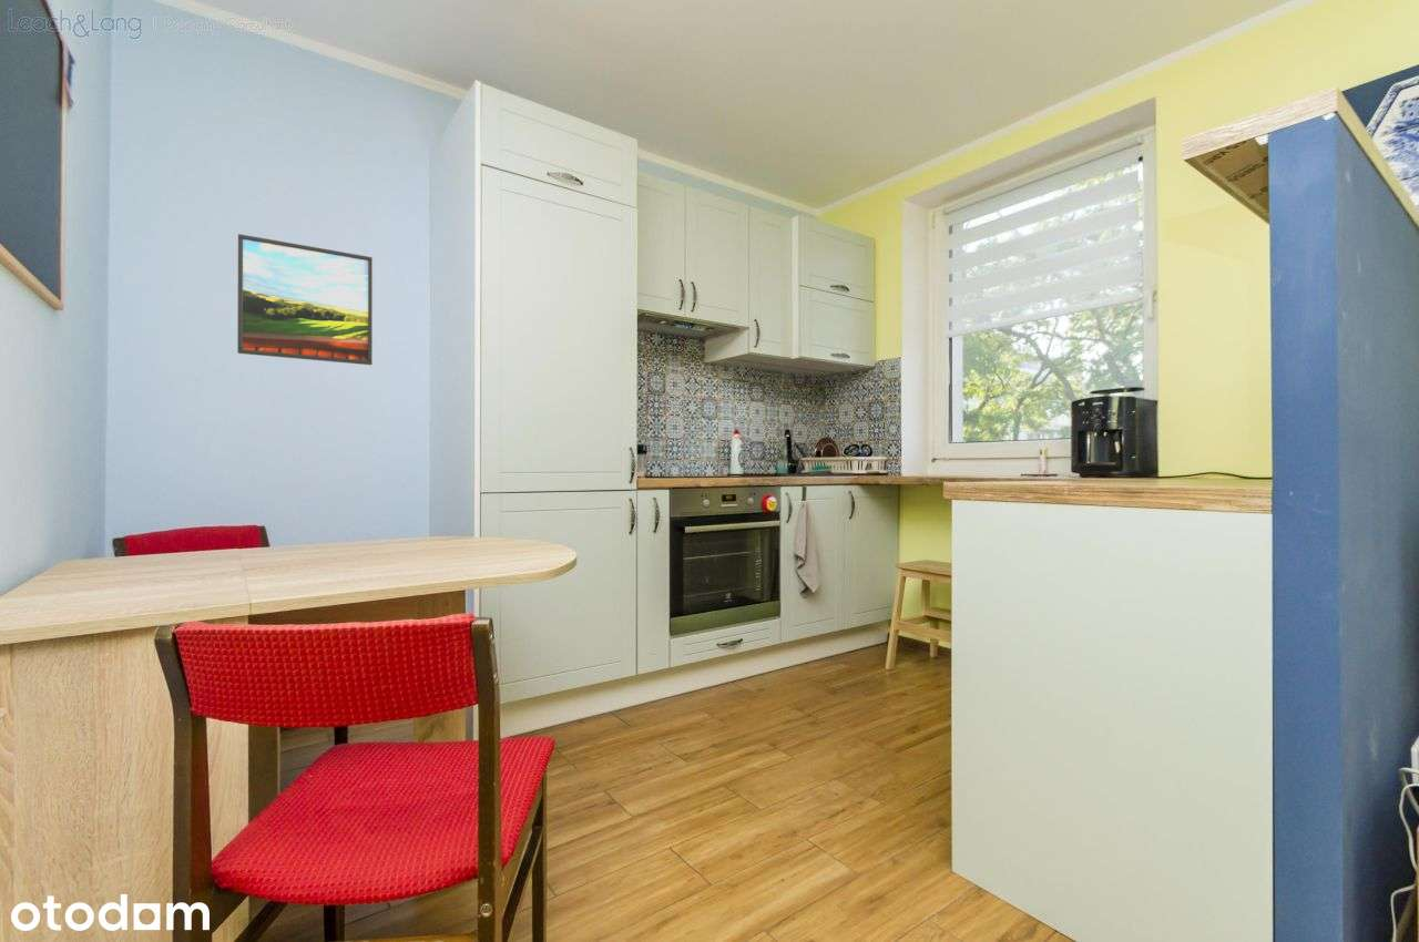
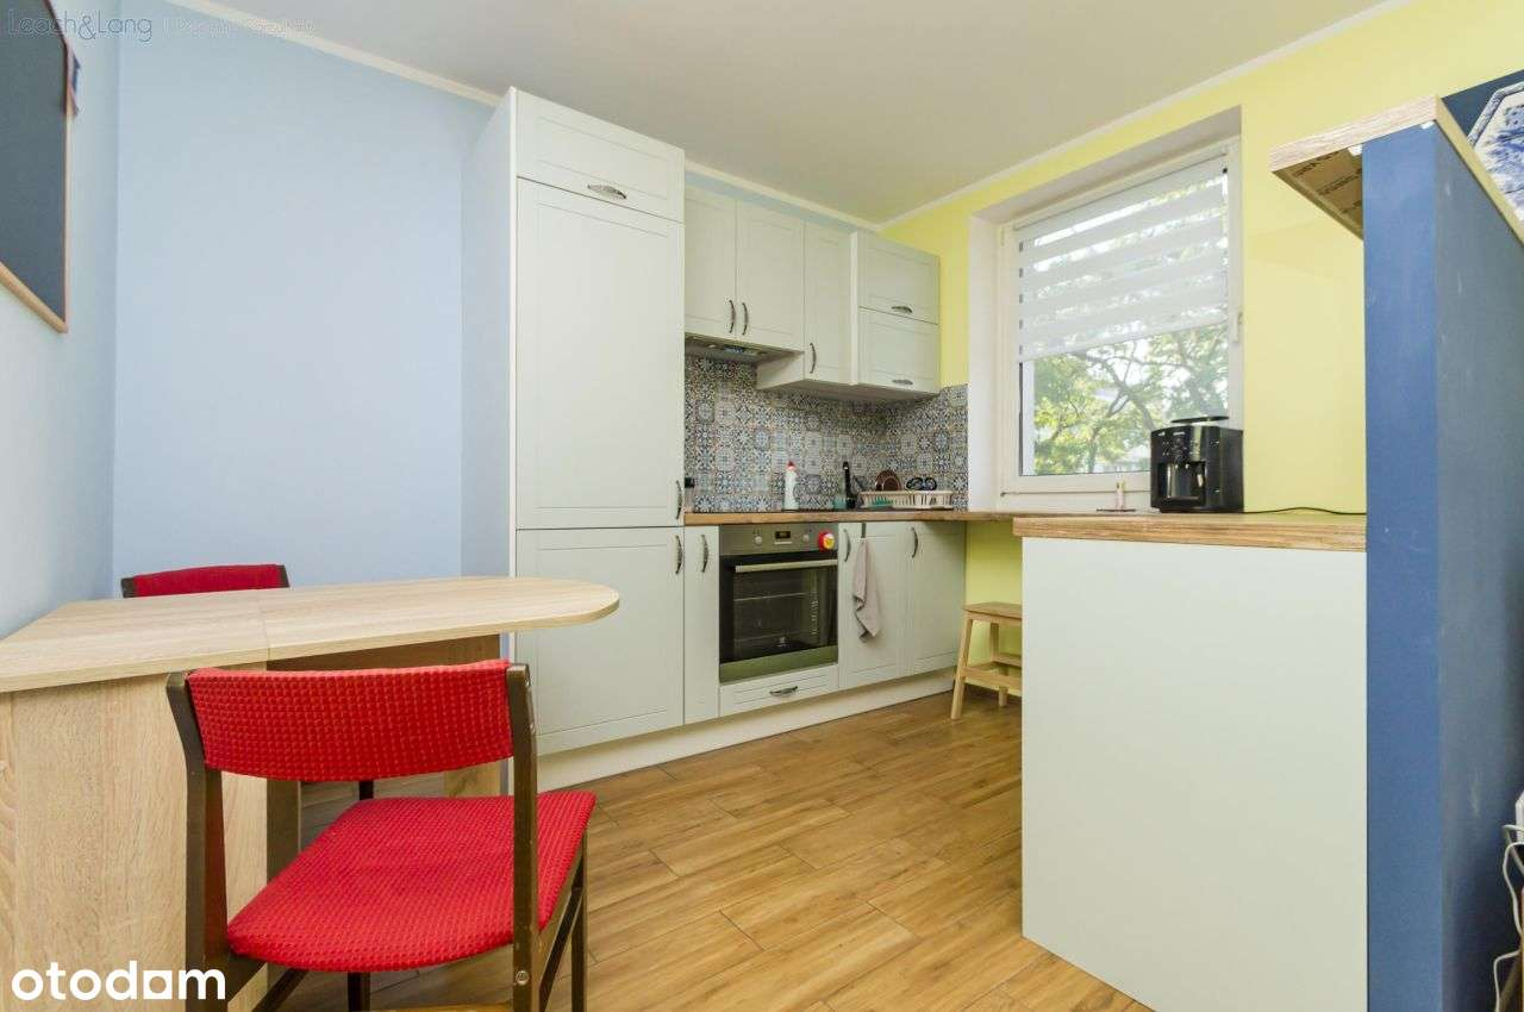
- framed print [236,233,374,366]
